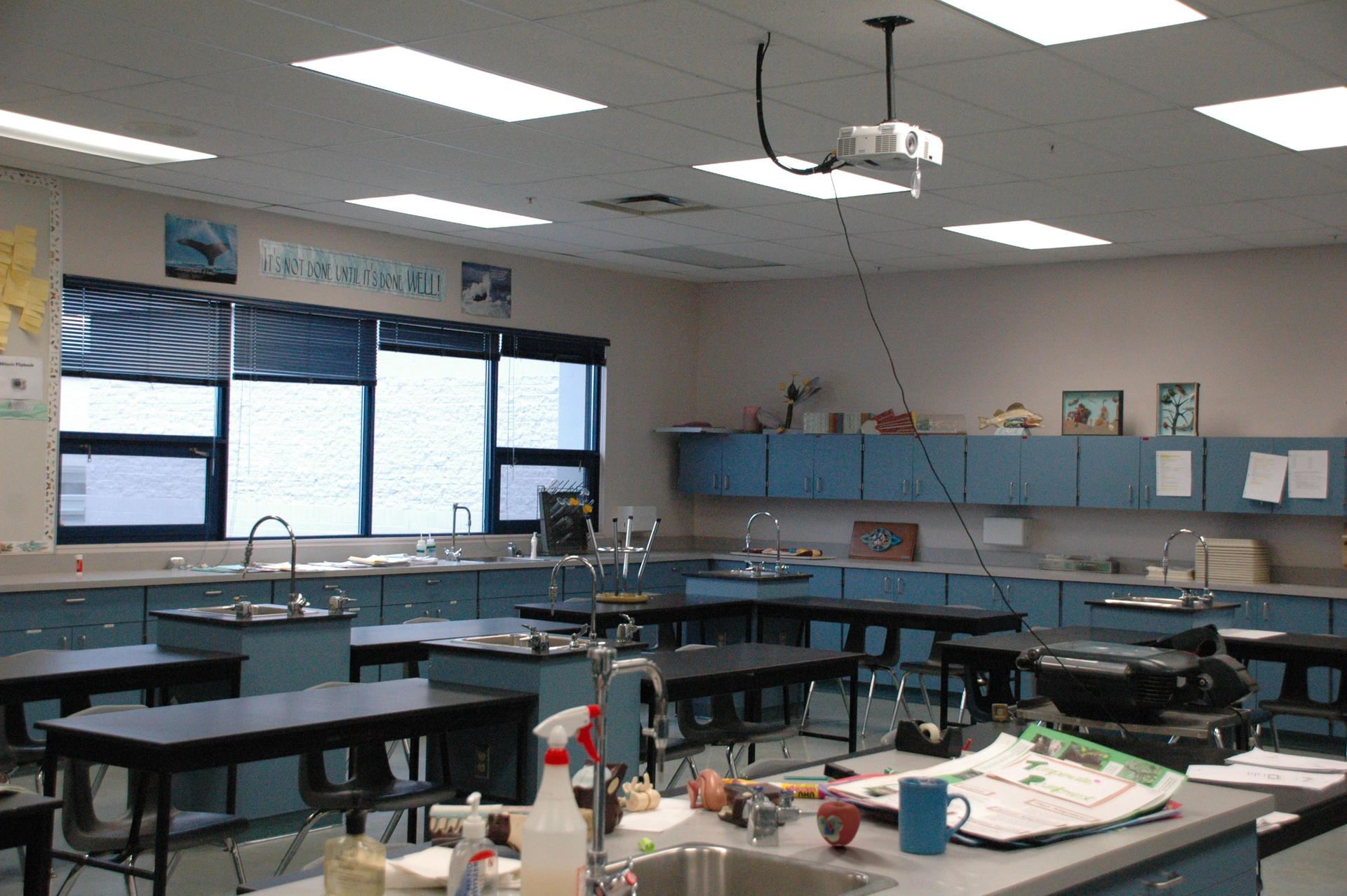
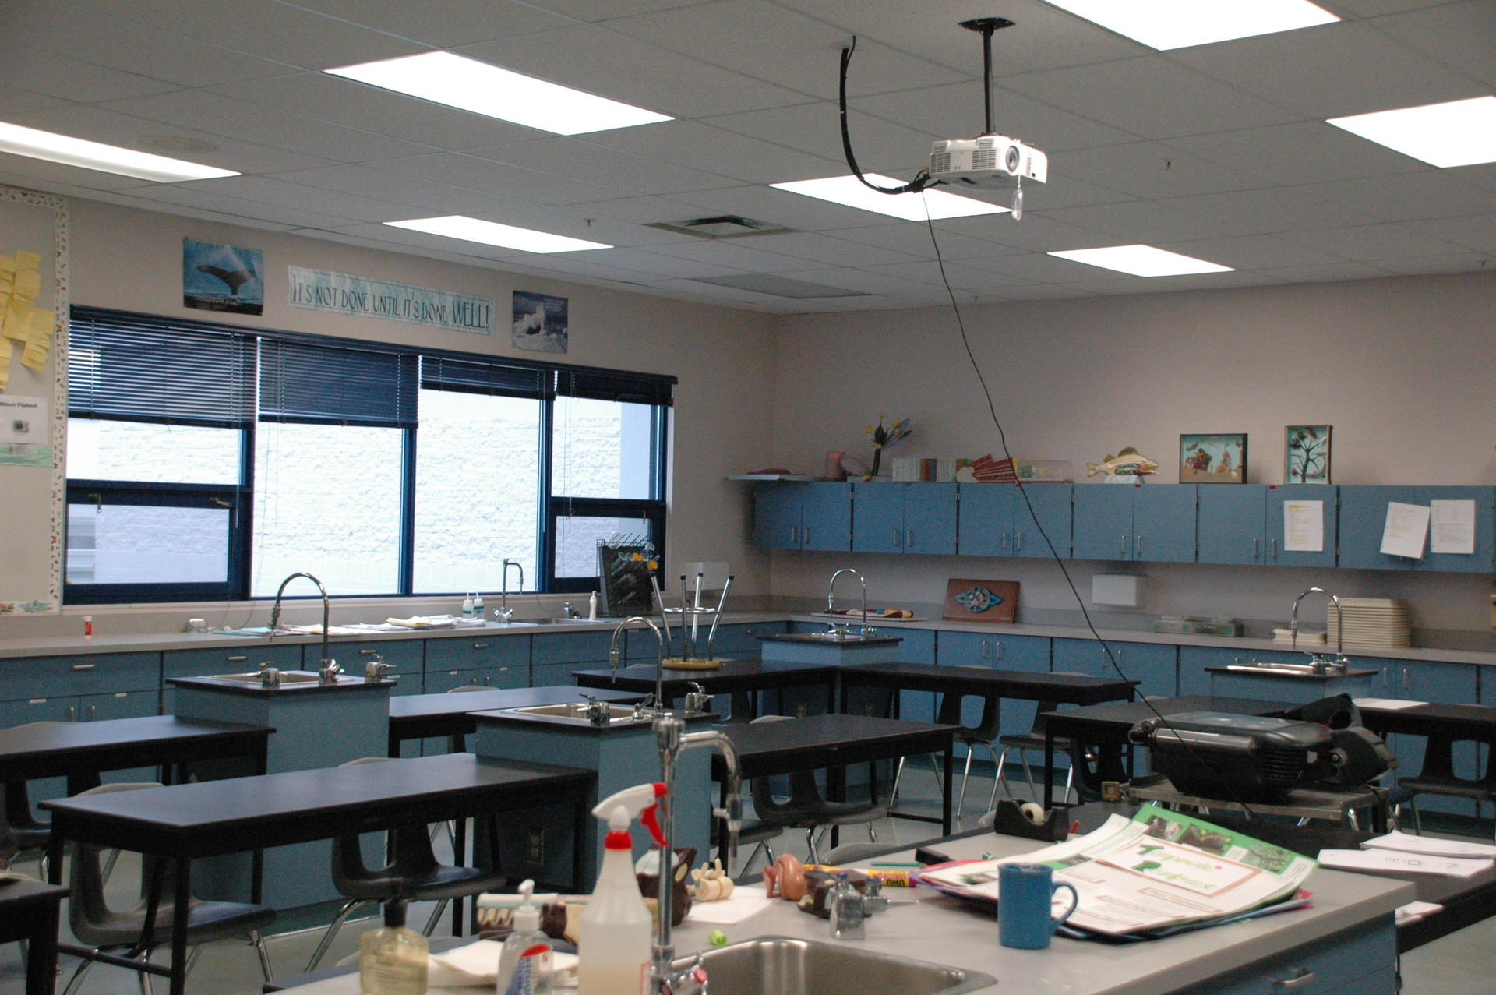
- apple [816,798,862,847]
